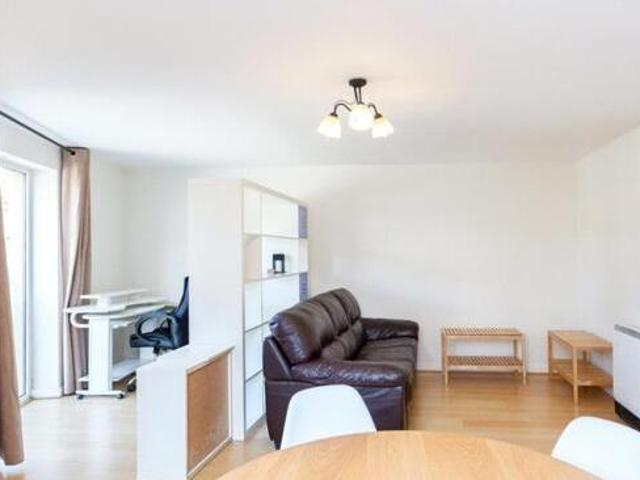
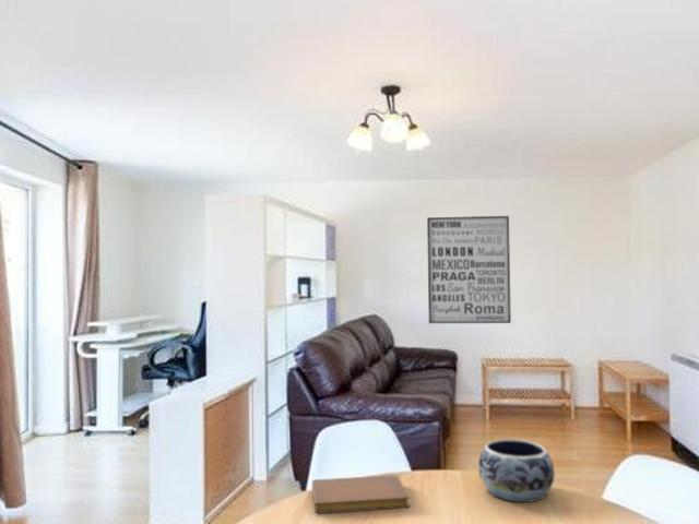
+ decorative bowl [477,438,556,503]
+ notebook [311,474,411,514]
+ wall art [426,215,512,324]
